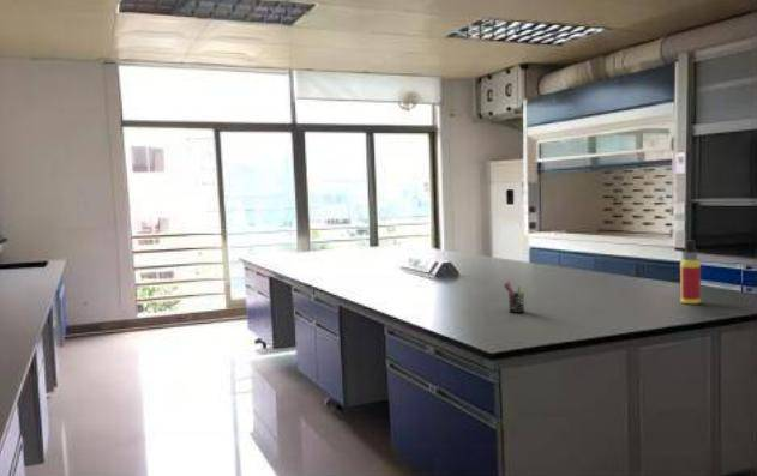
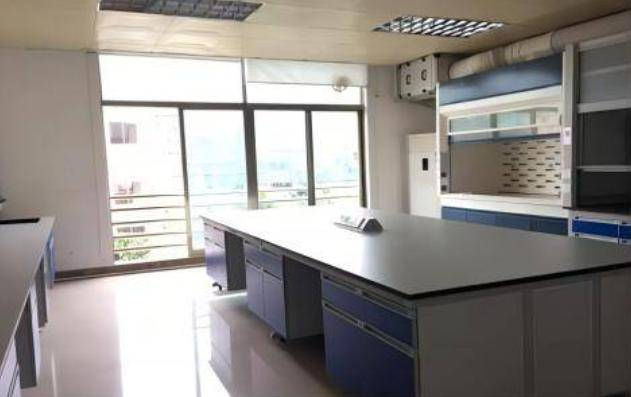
- pen holder [503,279,528,314]
- spray bottle [679,239,702,305]
